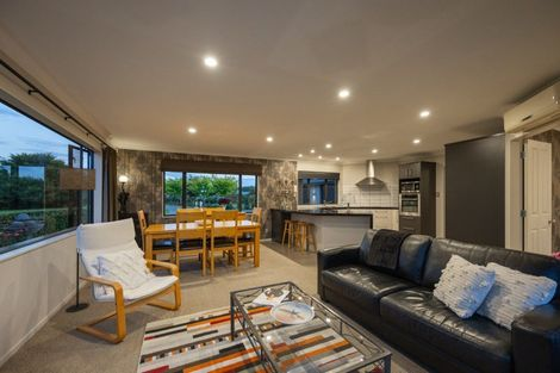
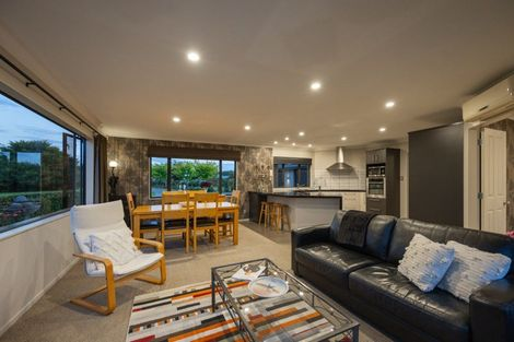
- floor lamp [58,167,97,313]
